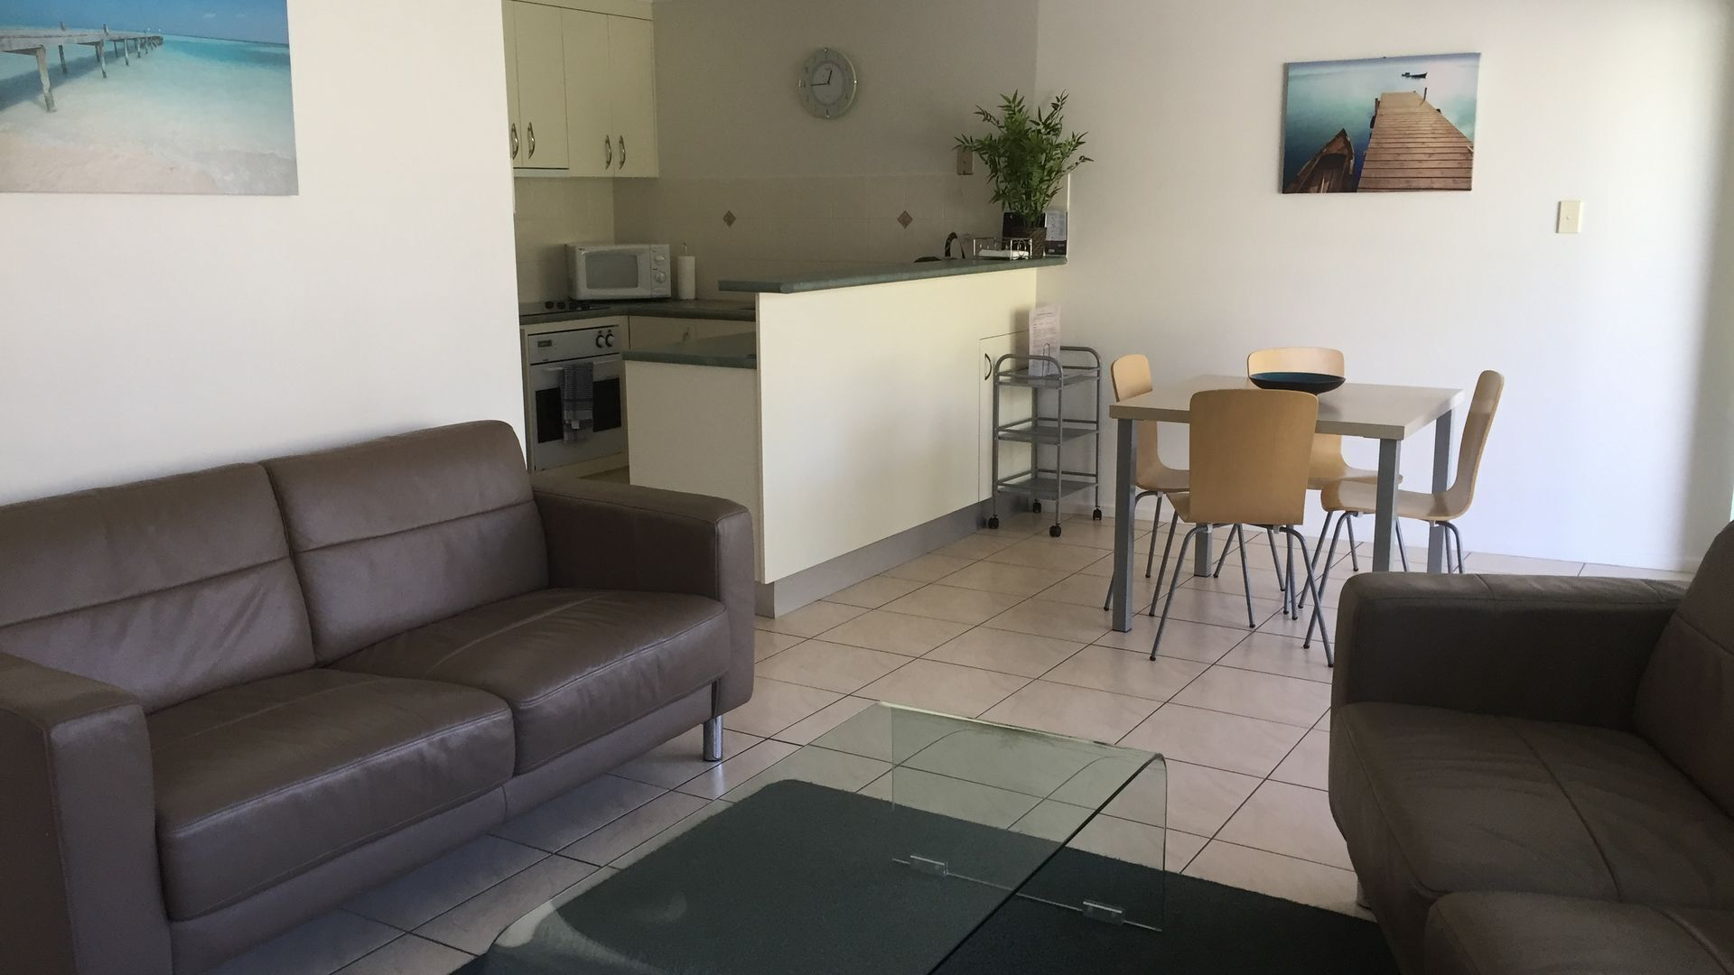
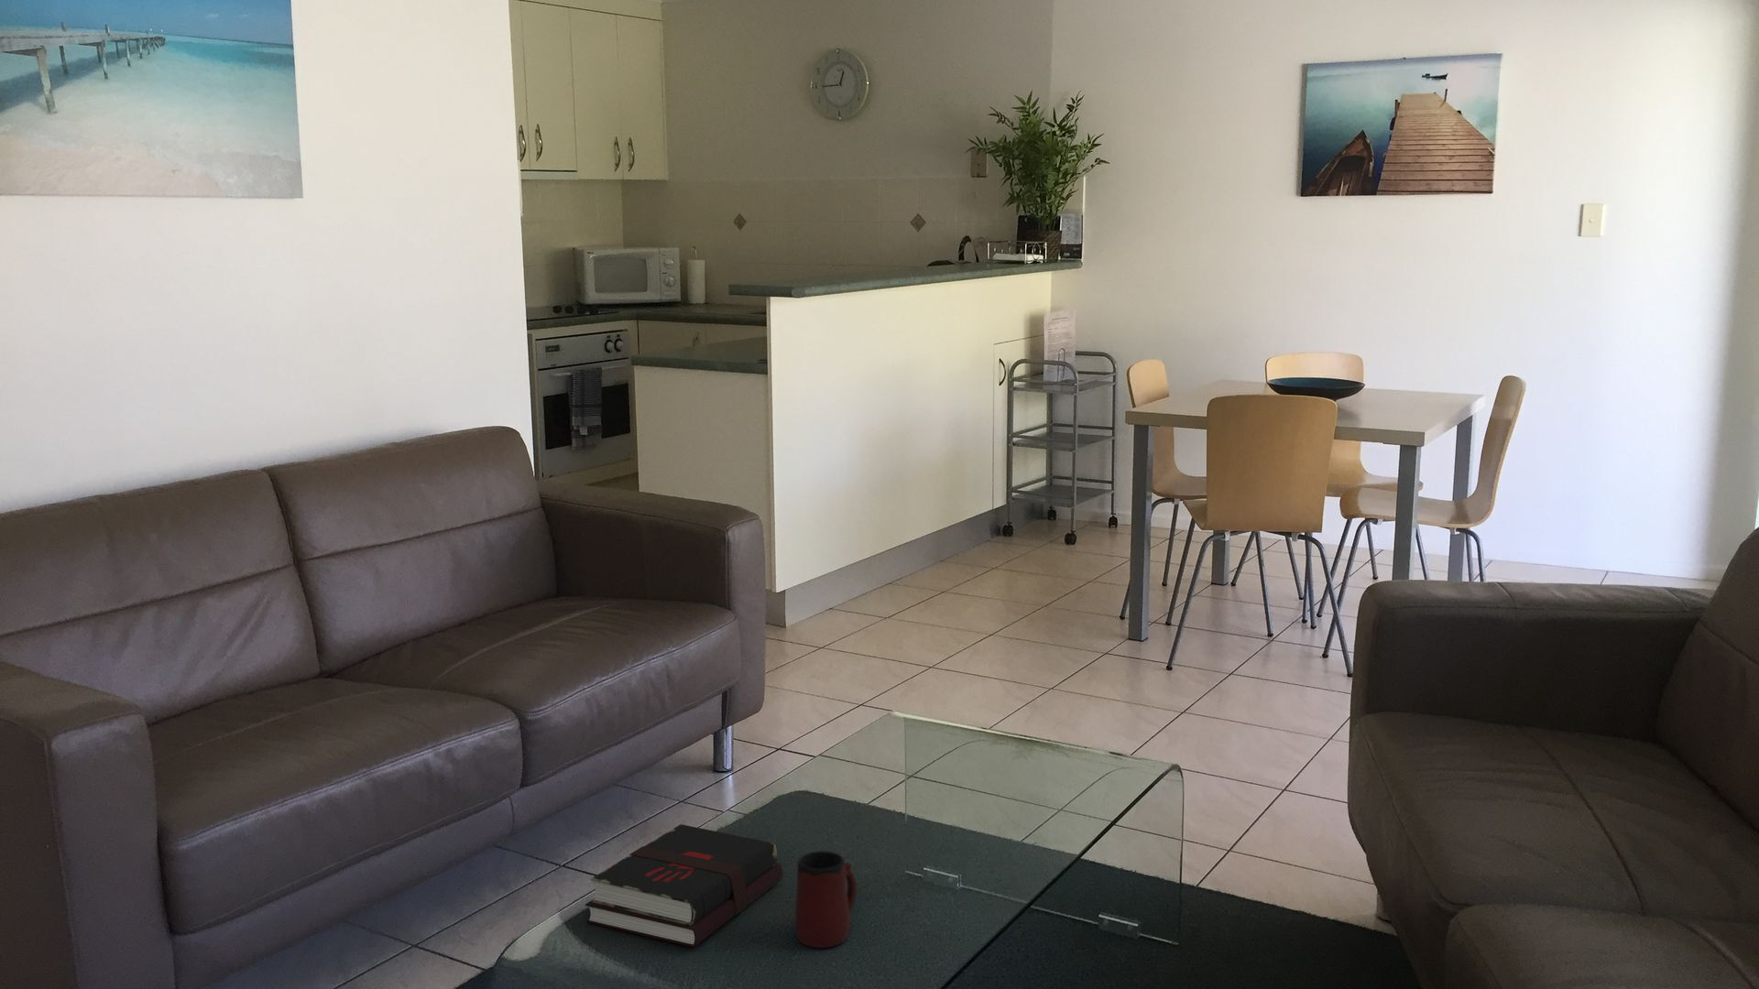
+ mug [794,850,858,949]
+ hardback book [585,824,783,948]
